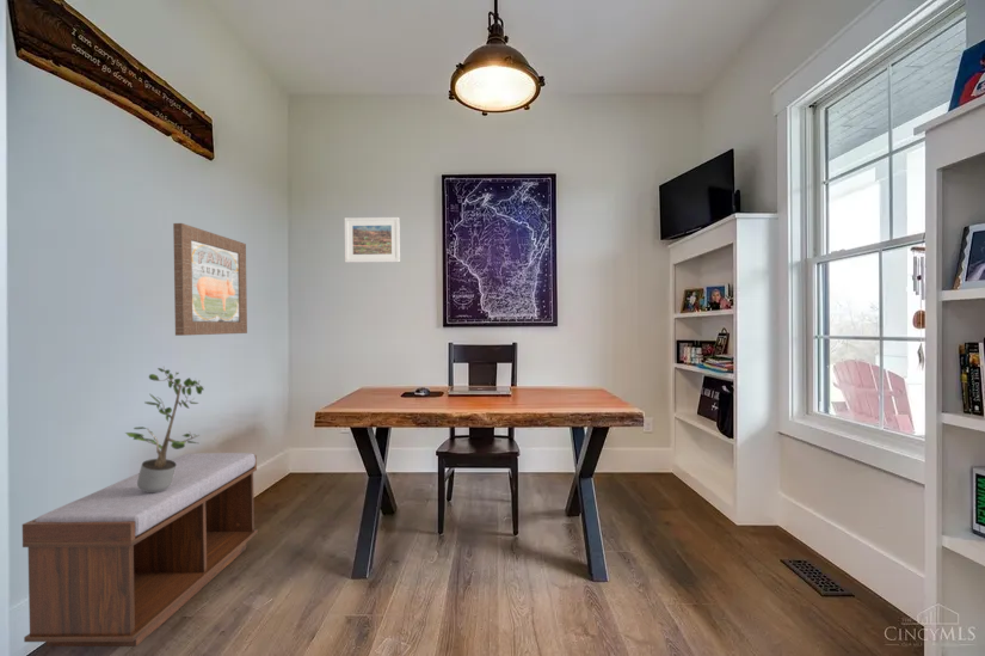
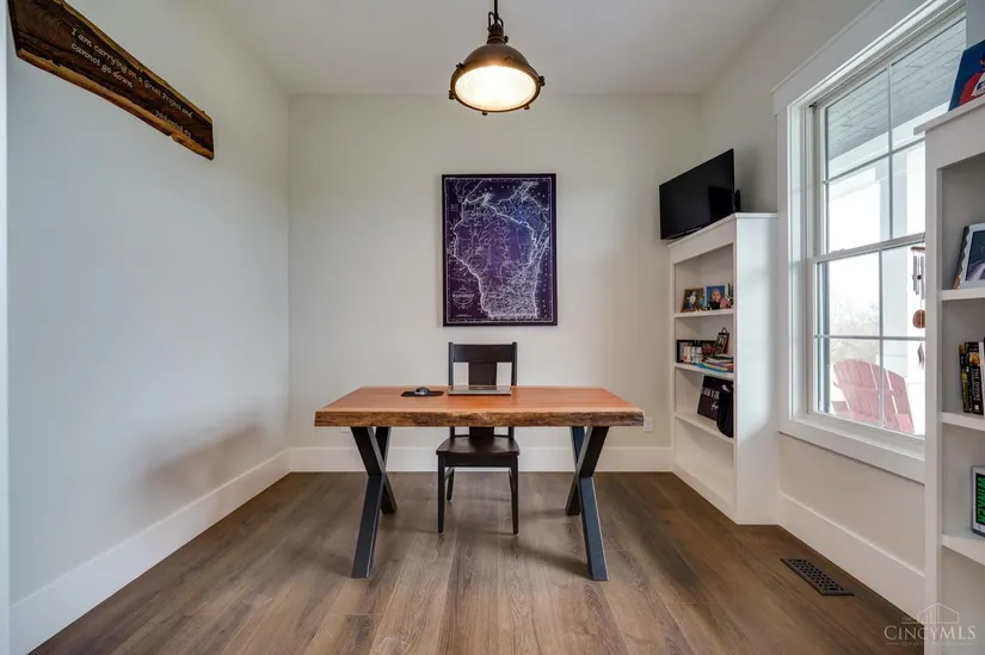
- bench [21,452,259,648]
- potted plant [124,367,205,492]
- wall art [172,222,248,337]
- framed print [344,216,401,264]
